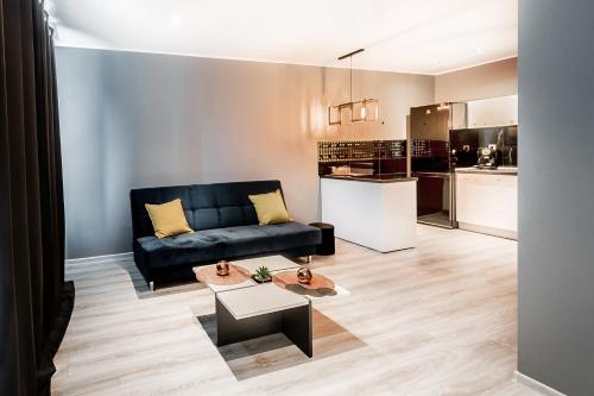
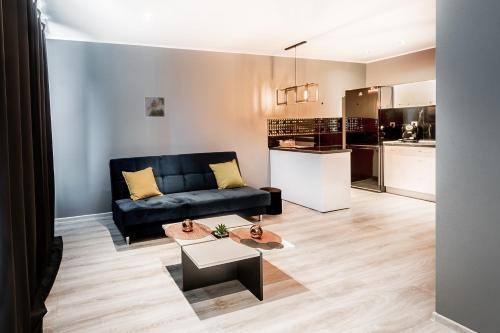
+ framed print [143,95,166,119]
